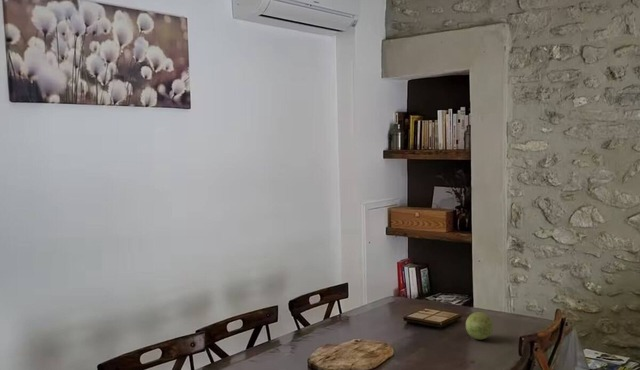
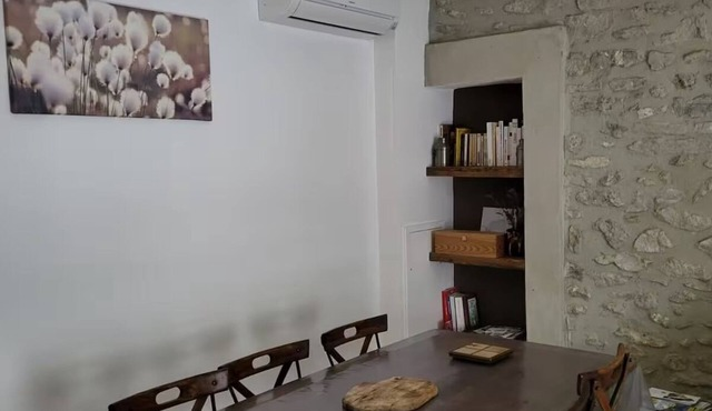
- decorative ball [465,311,494,340]
